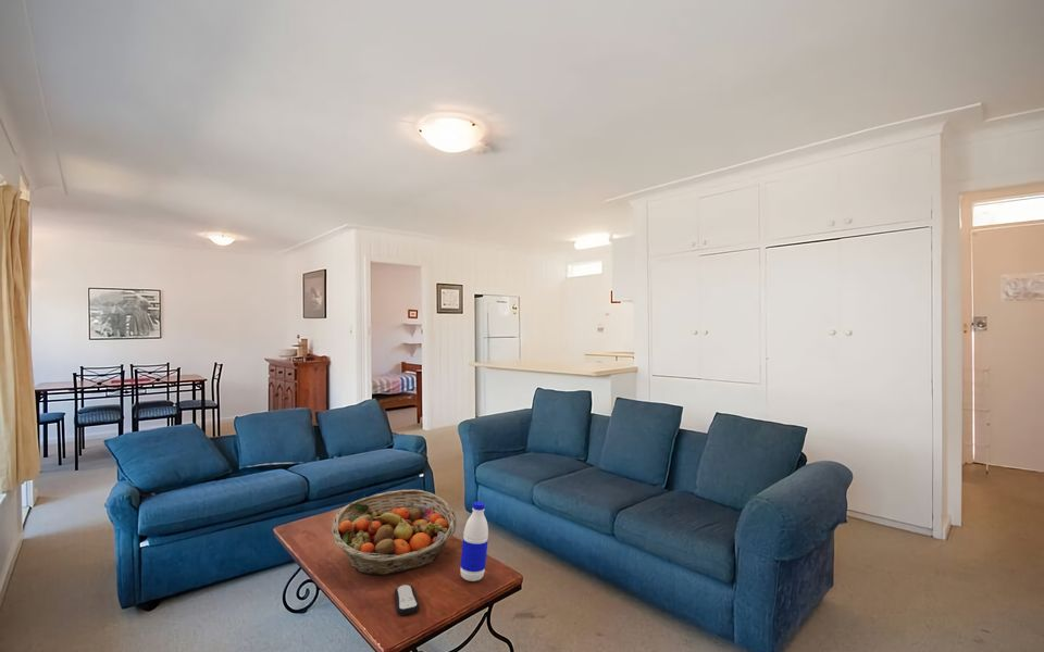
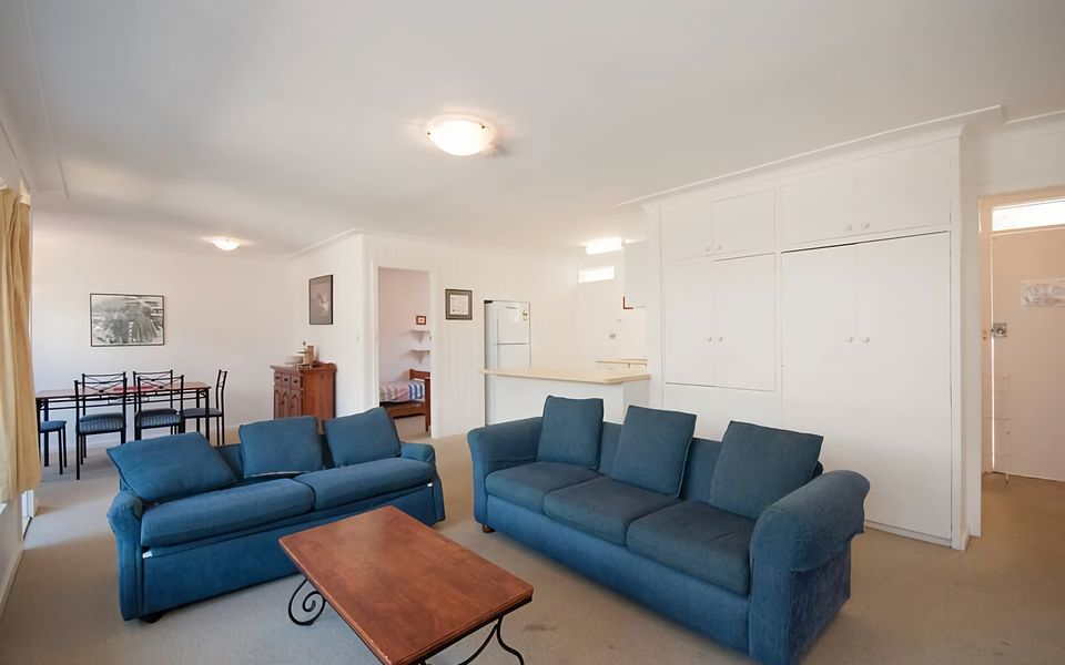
- fruit basket [331,489,458,577]
- remote control [394,584,421,616]
- water bottle [459,501,489,582]
